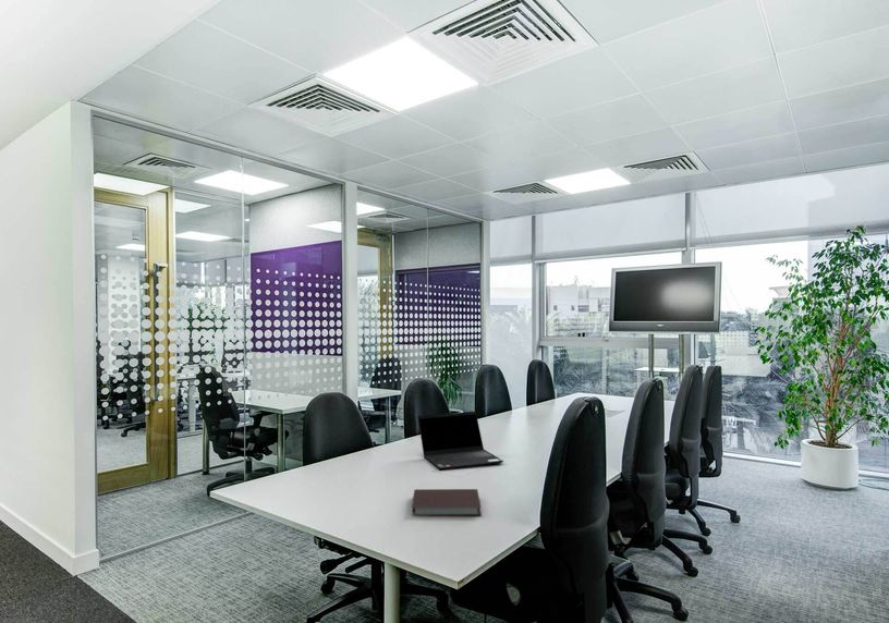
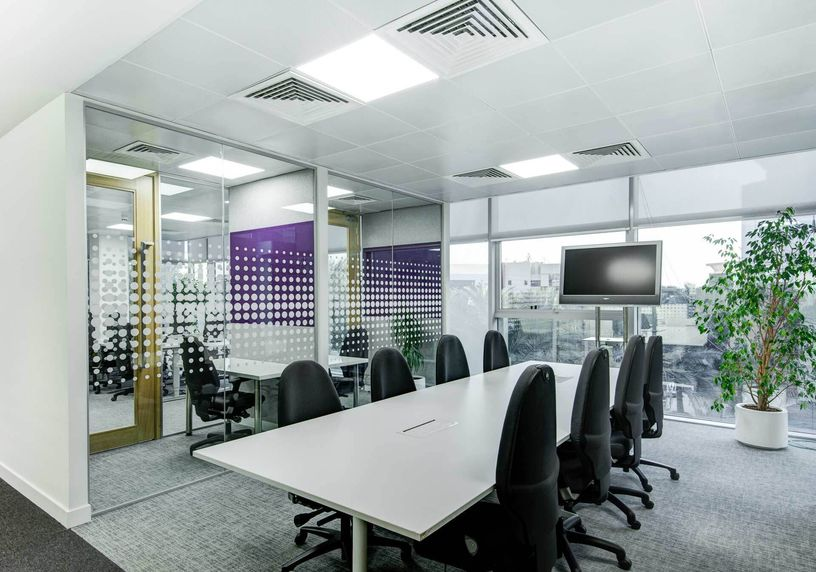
- notebook [411,488,482,517]
- laptop computer [416,411,504,471]
